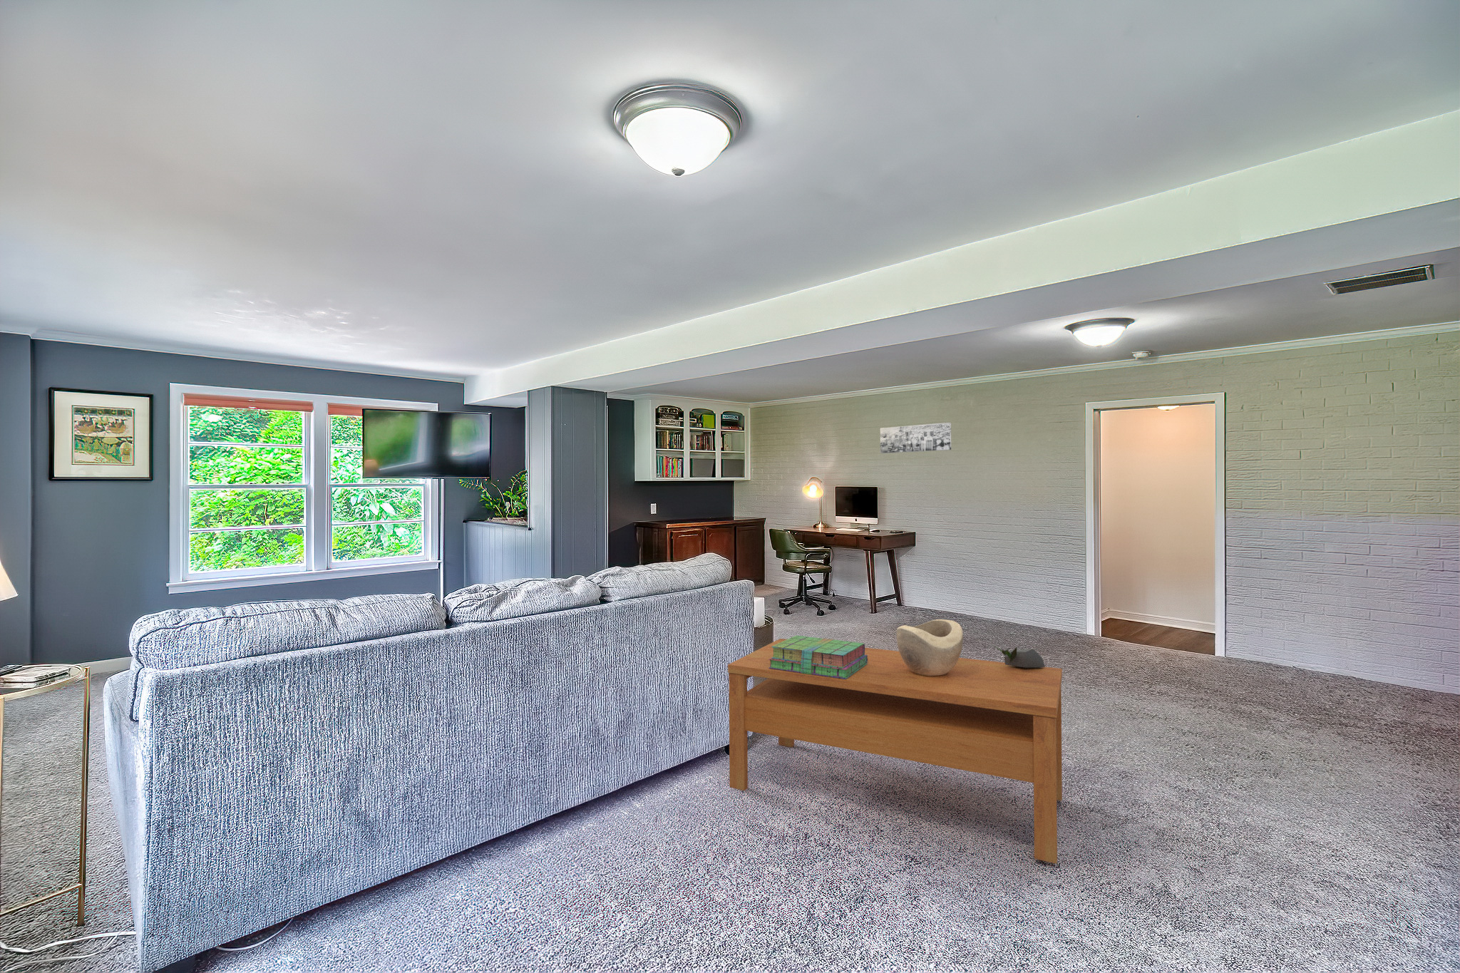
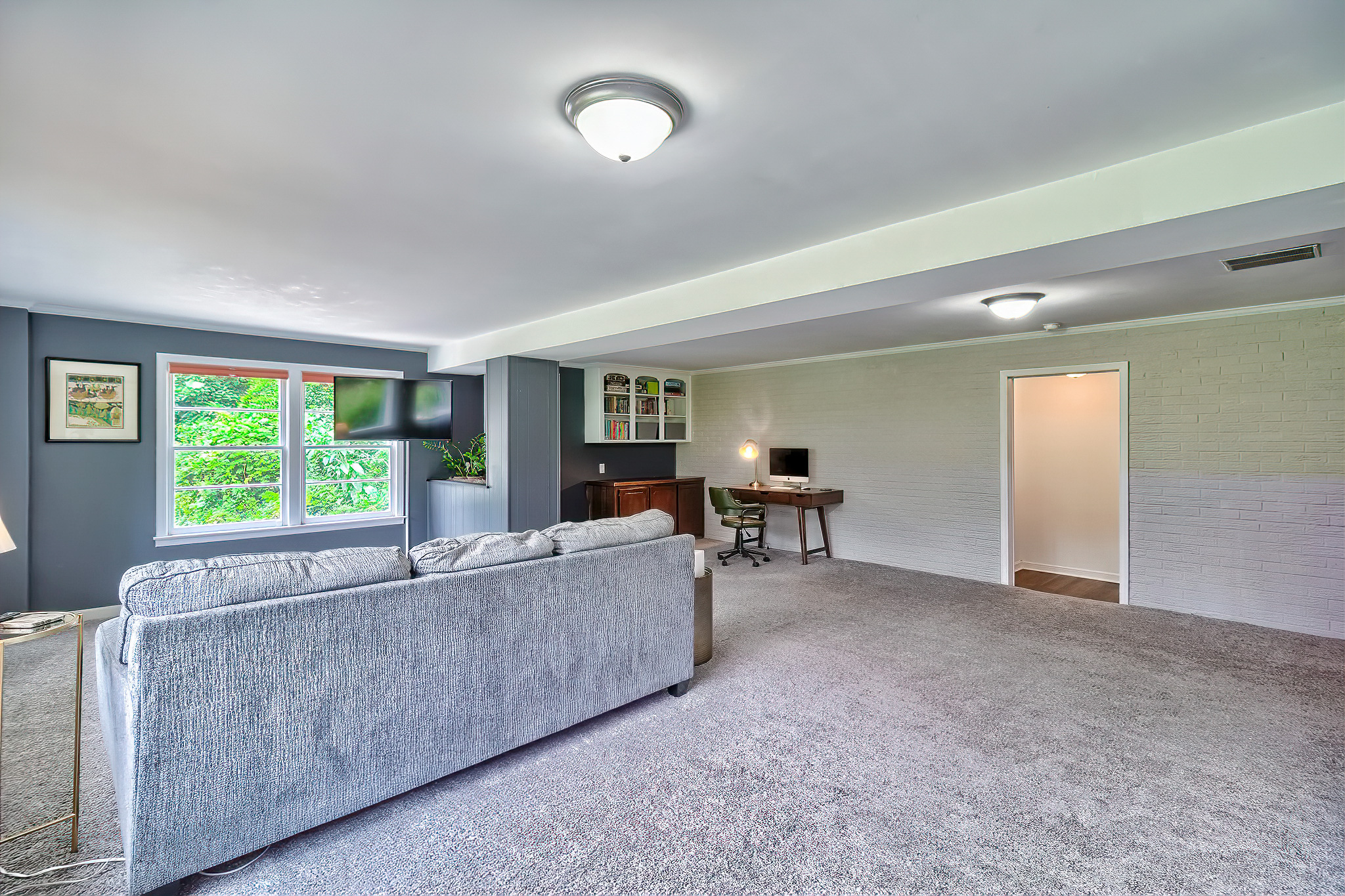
- stack of books [769,635,867,680]
- succulent plant [992,644,1045,668]
- coffee table [727,637,1063,864]
- wall art [879,422,952,454]
- decorative bowl [896,619,964,675]
